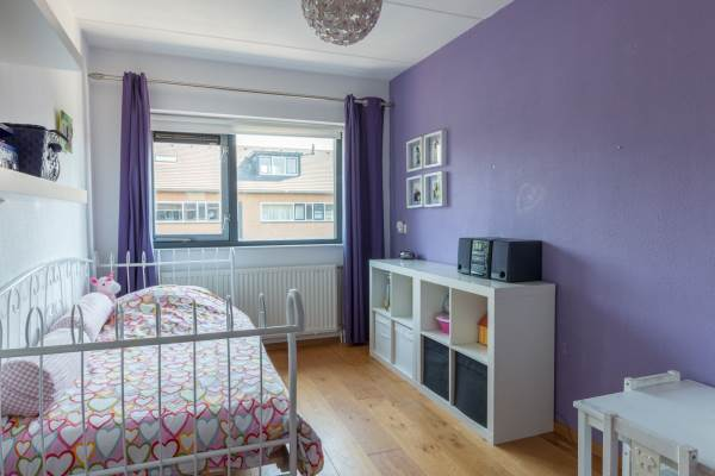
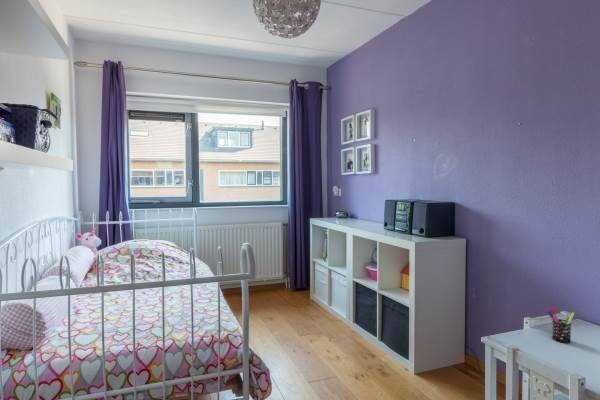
+ pen holder [547,307,576,344]
